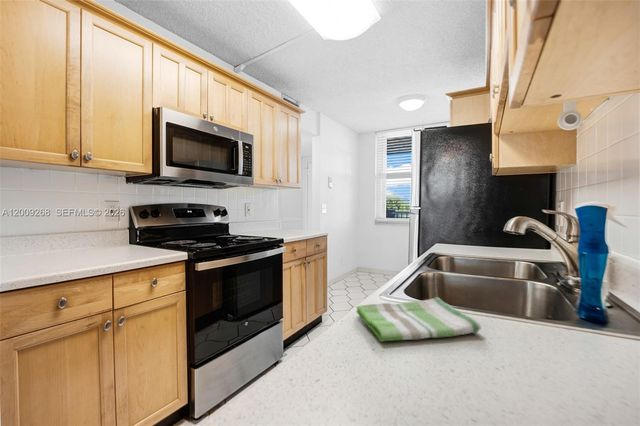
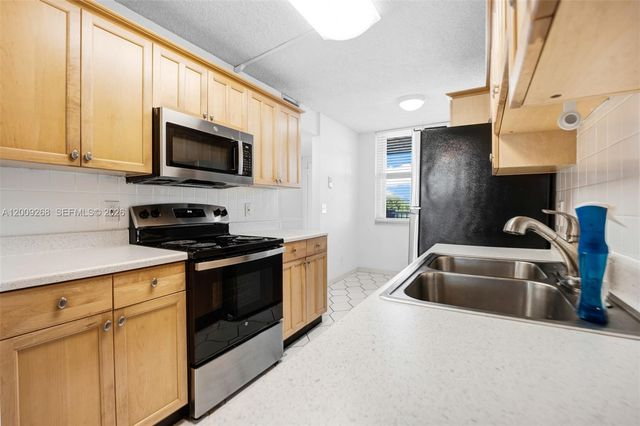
- dish towel [355,296,482,342]
